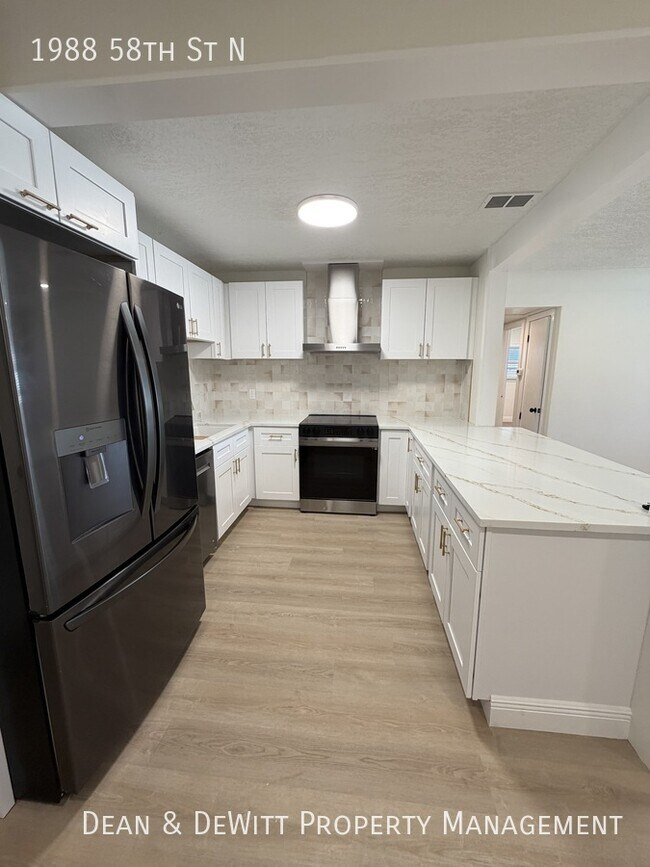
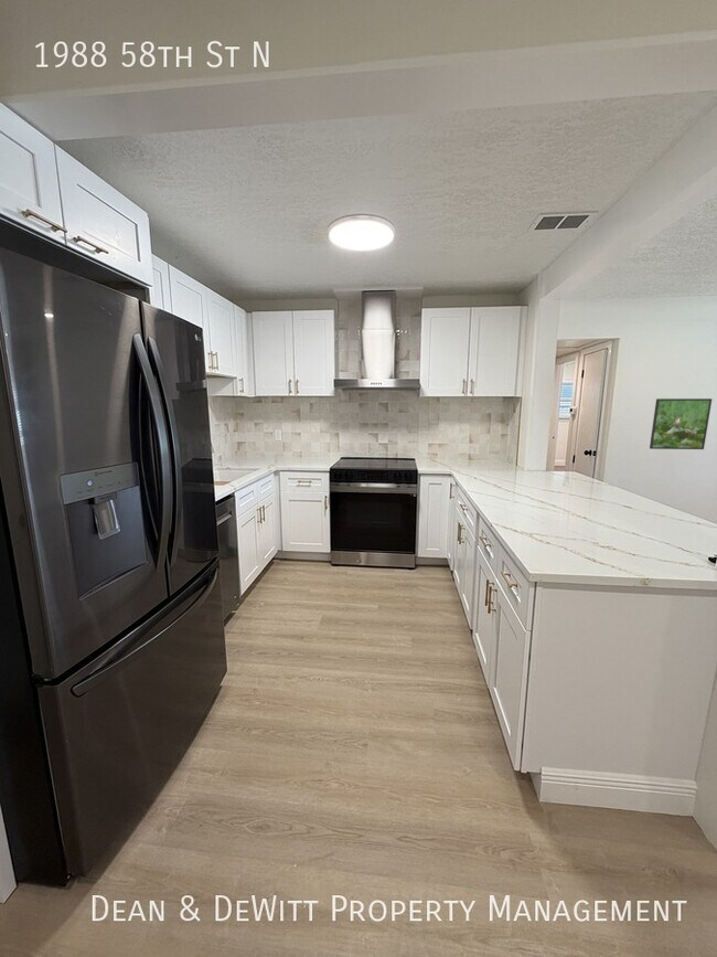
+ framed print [649,397,713,450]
